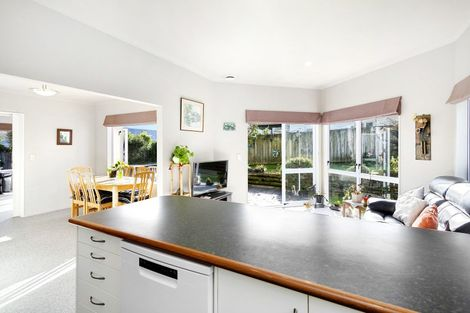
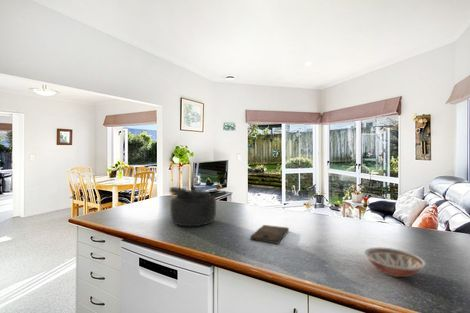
+ cutting board [249,224,290,245]
+ kettle [169,185,217,227]
+ bowl [363,246,427,278]
